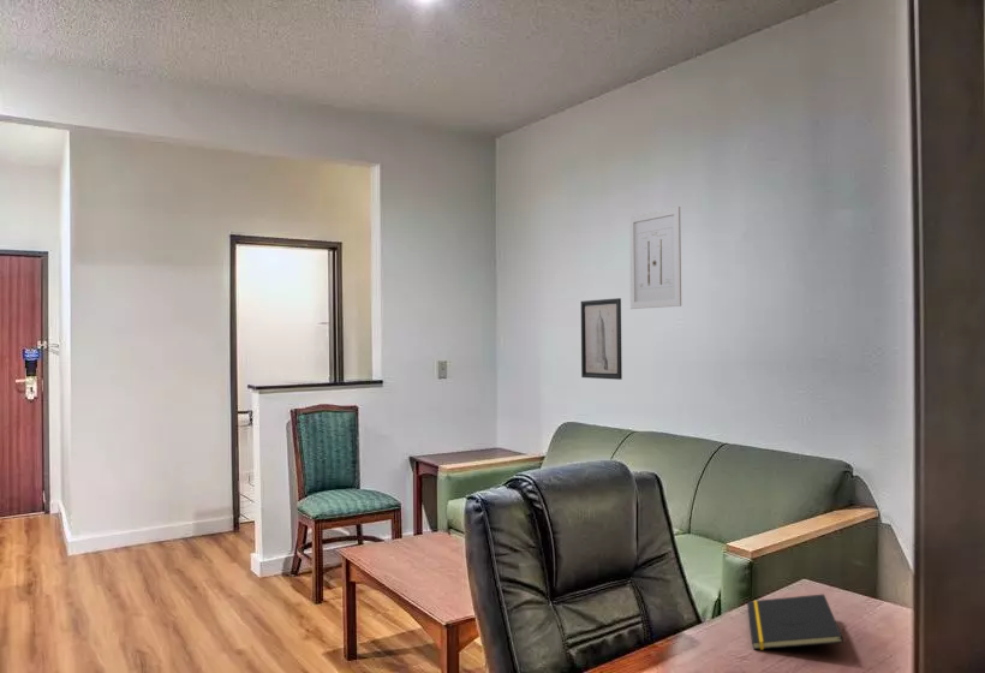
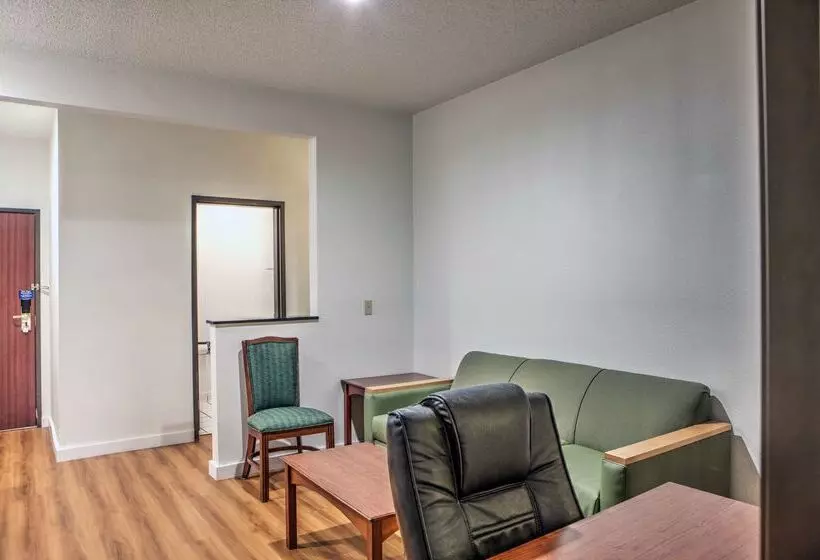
- notepad [746,592,844,651]
- wall art [628,206,682,310]
- wall art [580,297,623,381]
